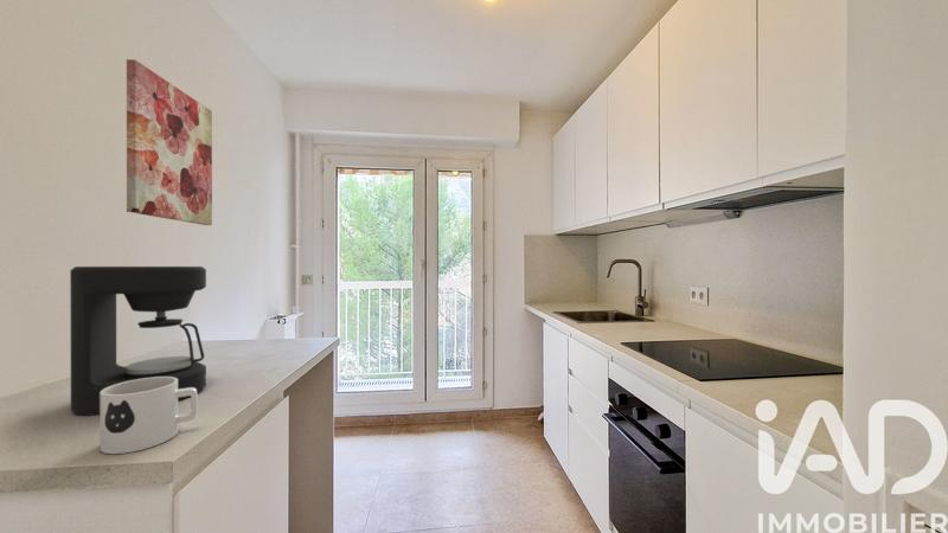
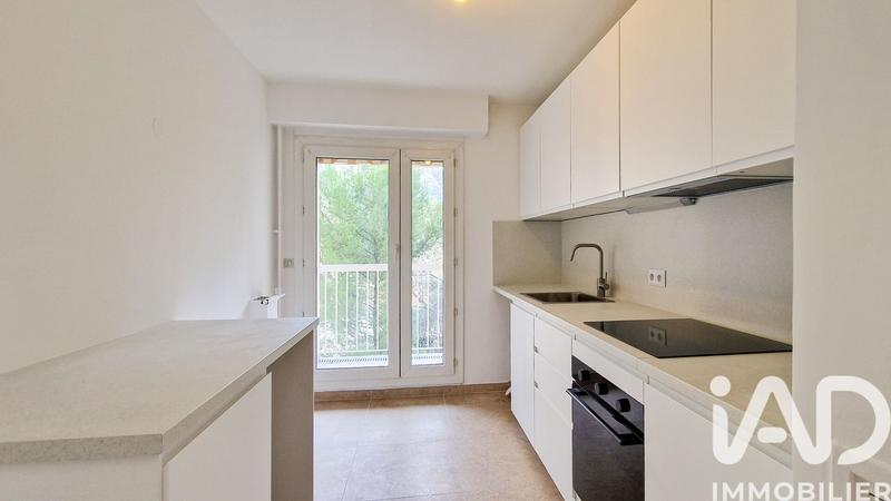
- mug [98,377,199,455]
- coffee maker [69,265,207,417]
- wall art [126,58,213,226]
